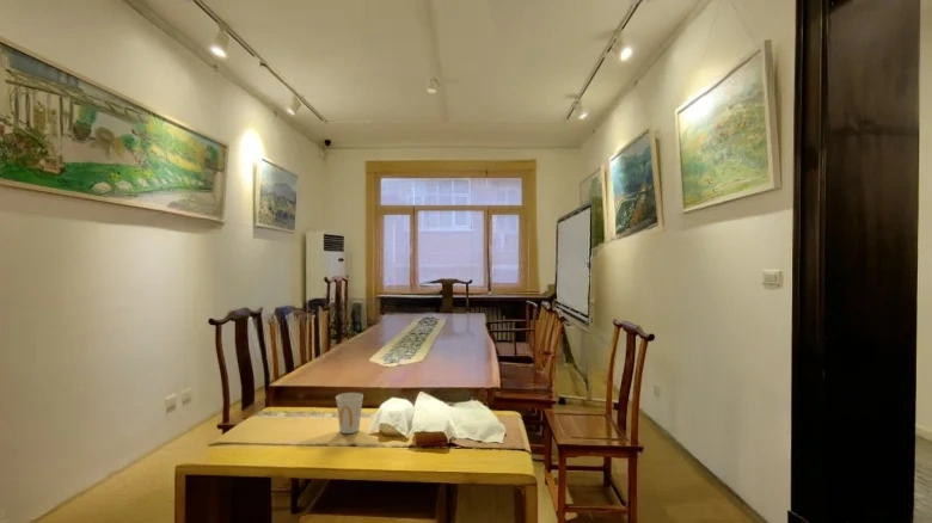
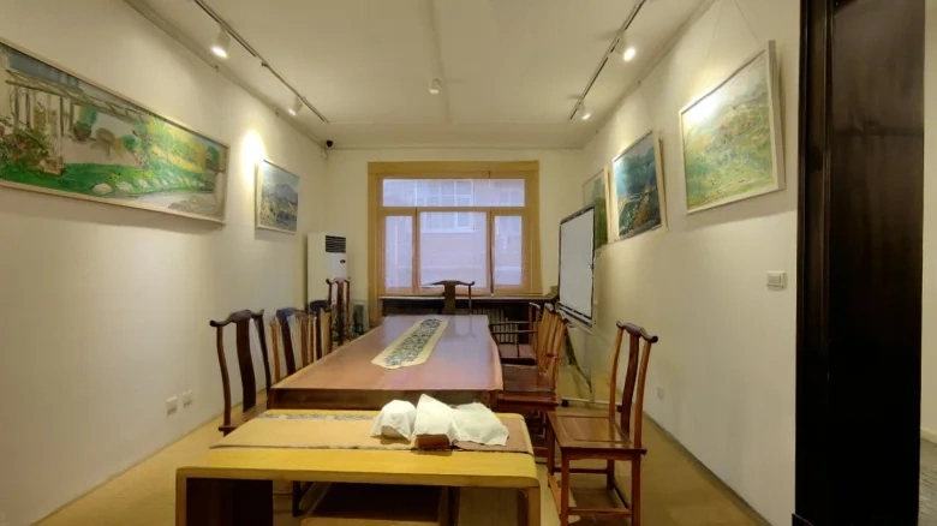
- cup [335,392,364,435]
